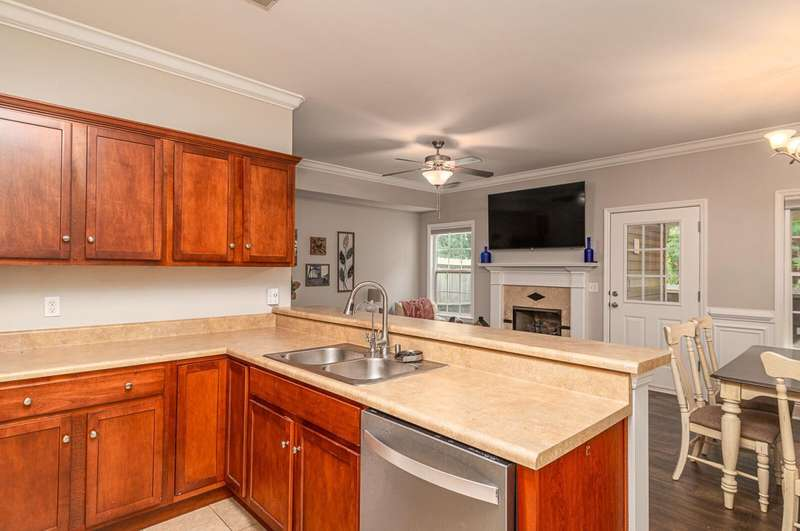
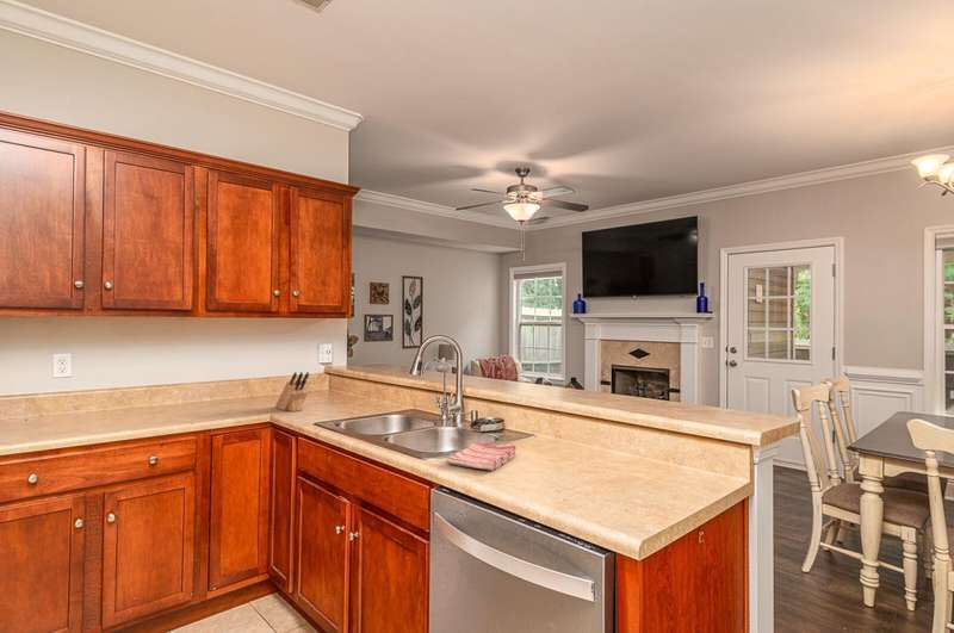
+ dish towel [445,441,518,472]
+ knife block [274,371,310,412]
